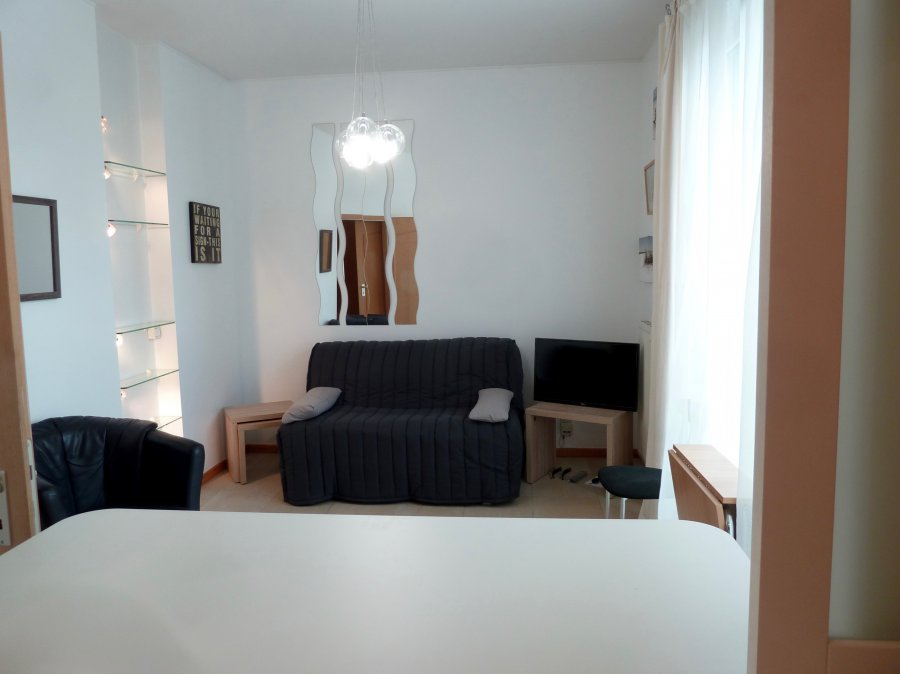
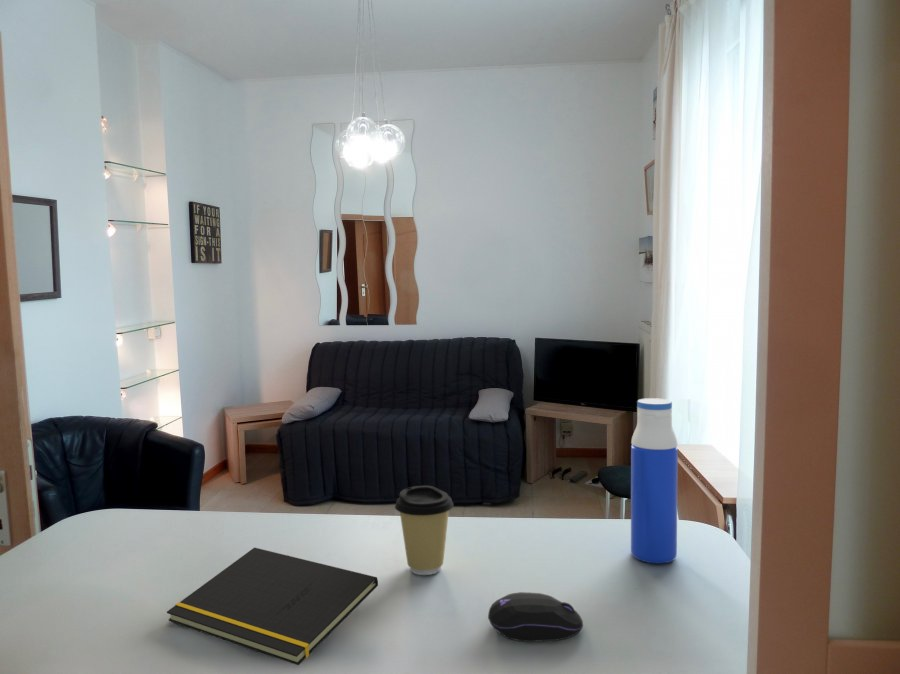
+ coffee cup [394,485,454,576]
+ water bottle [630,397,679,564]
+ computer mouse [487,591,584,643]
+ notepad [166,547,379,666]
